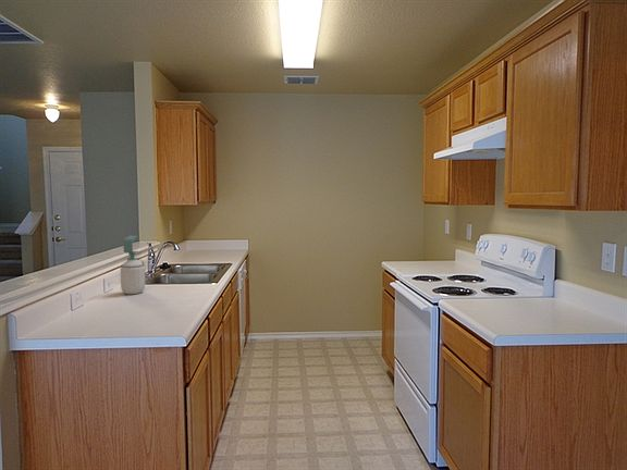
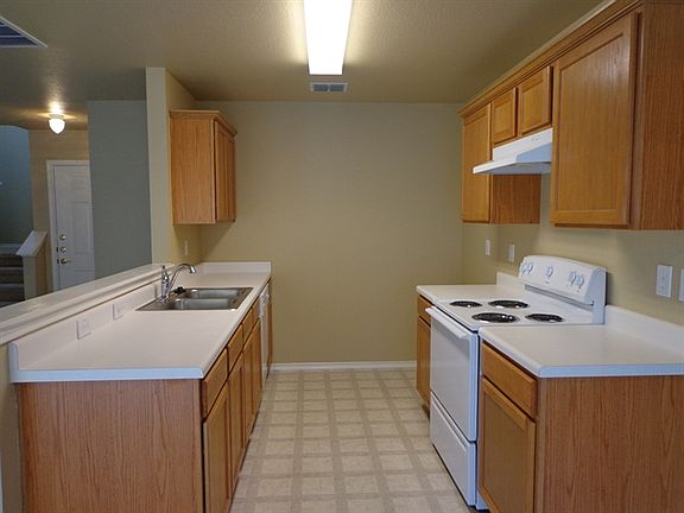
- soap bottle [120,235,146,296]
